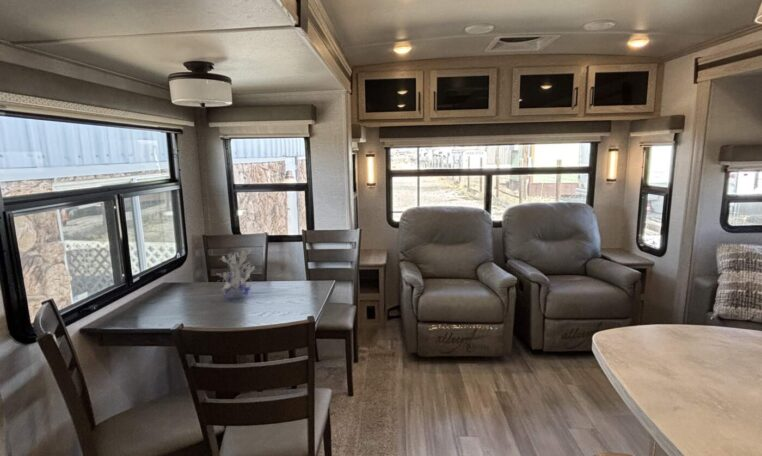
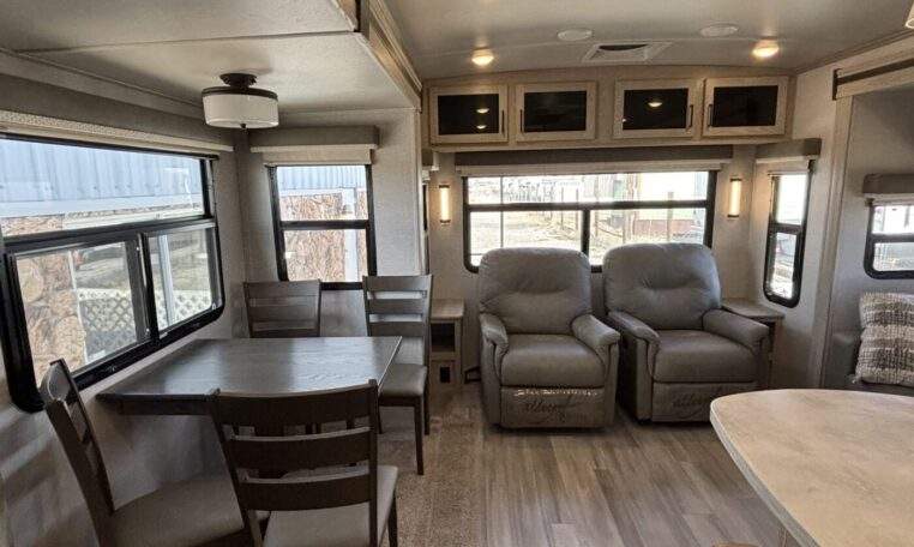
- plant [216,246,256,302]
